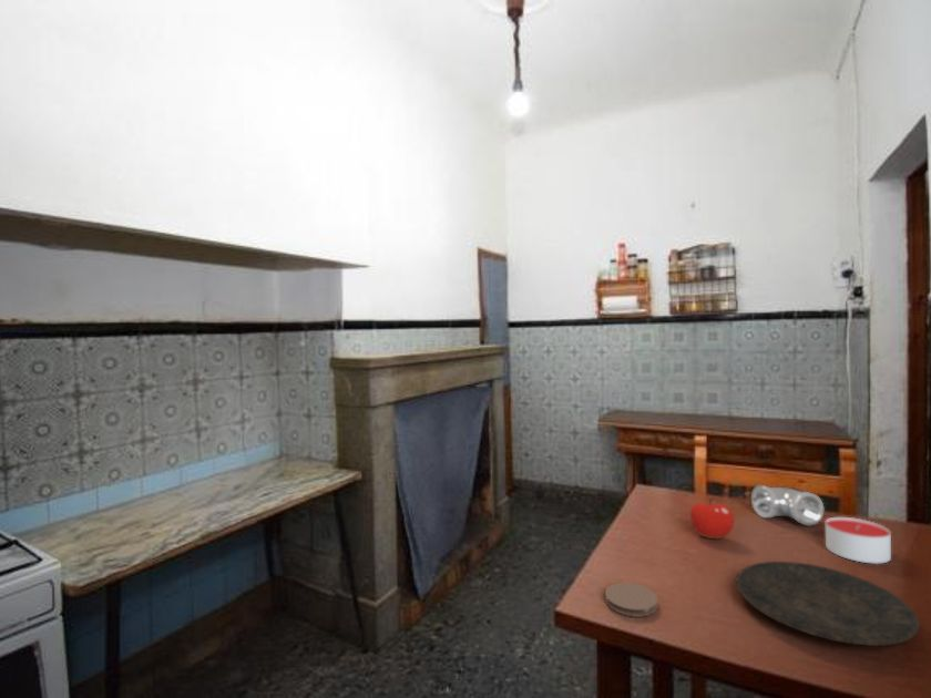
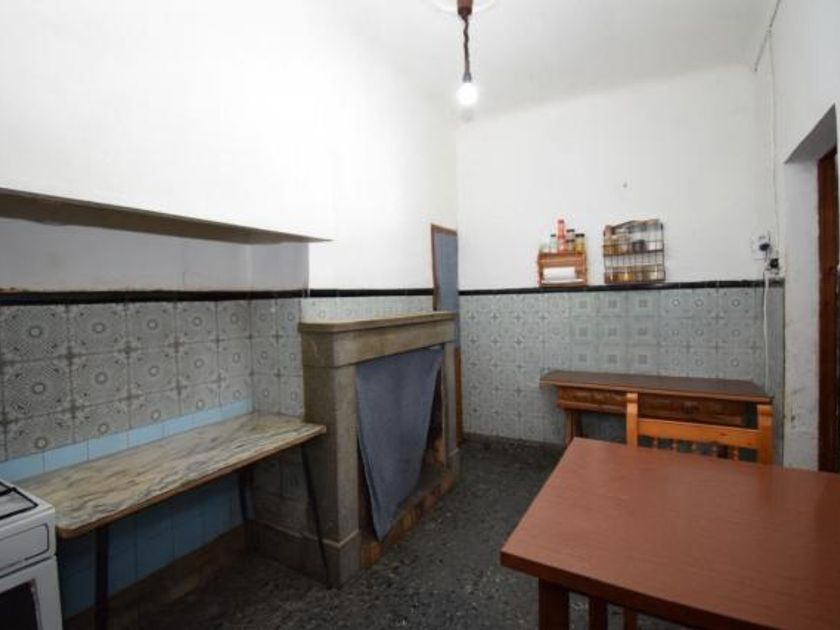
- candle [825,516,892,565]
- plate [735,561,920,647]
- coaster [604,582,659,618]
- pipe fitting [750,484,825,526]
- fruit [689,496,735,540]
